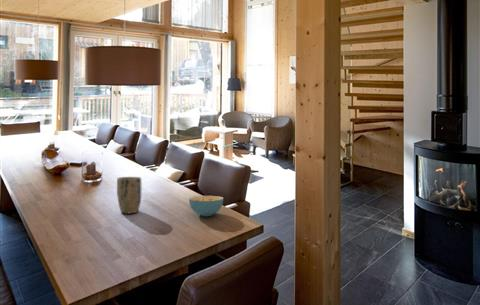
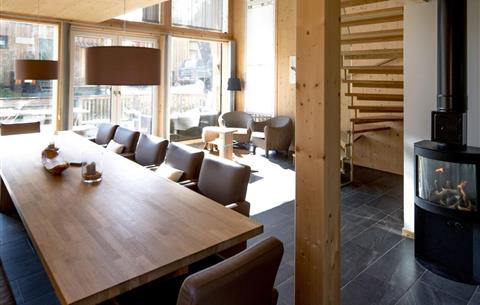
- cereal bowl [188,195,224,217]
- plant pot [116,176,143,215]
